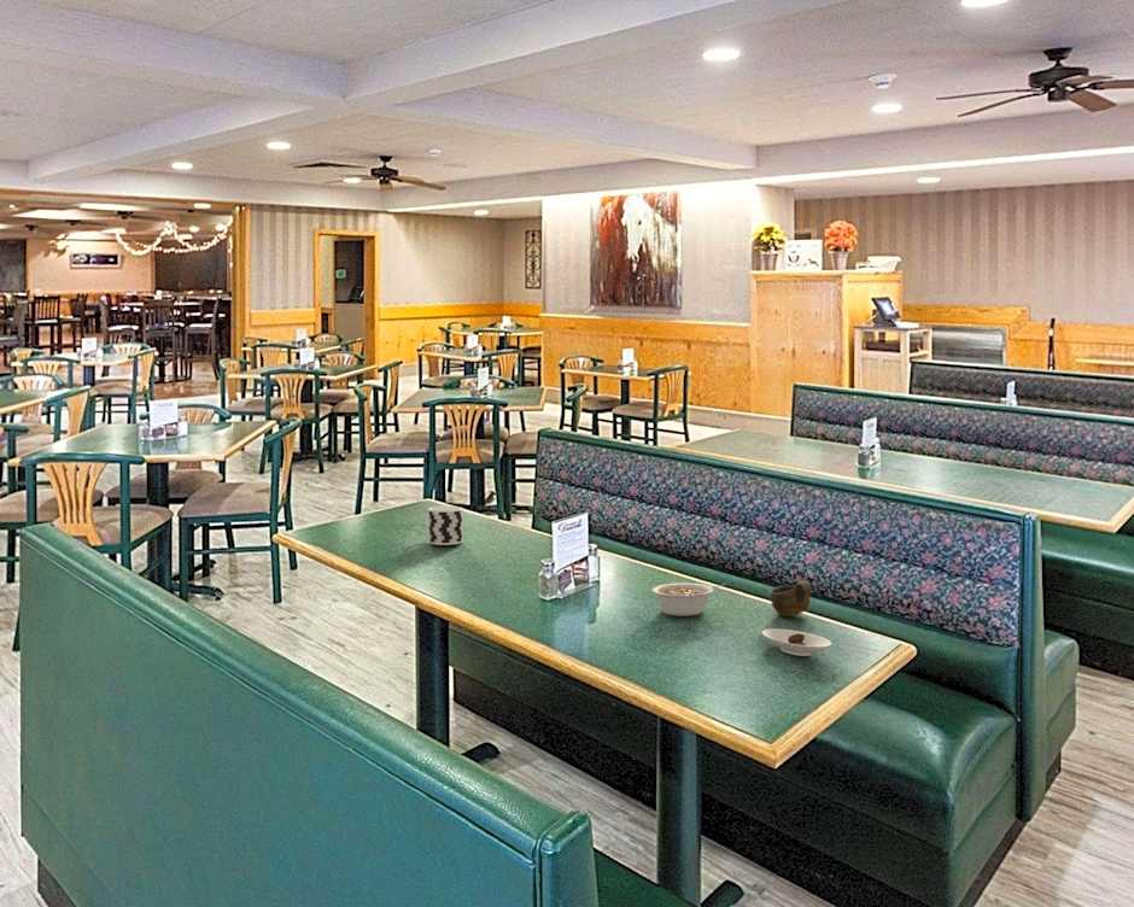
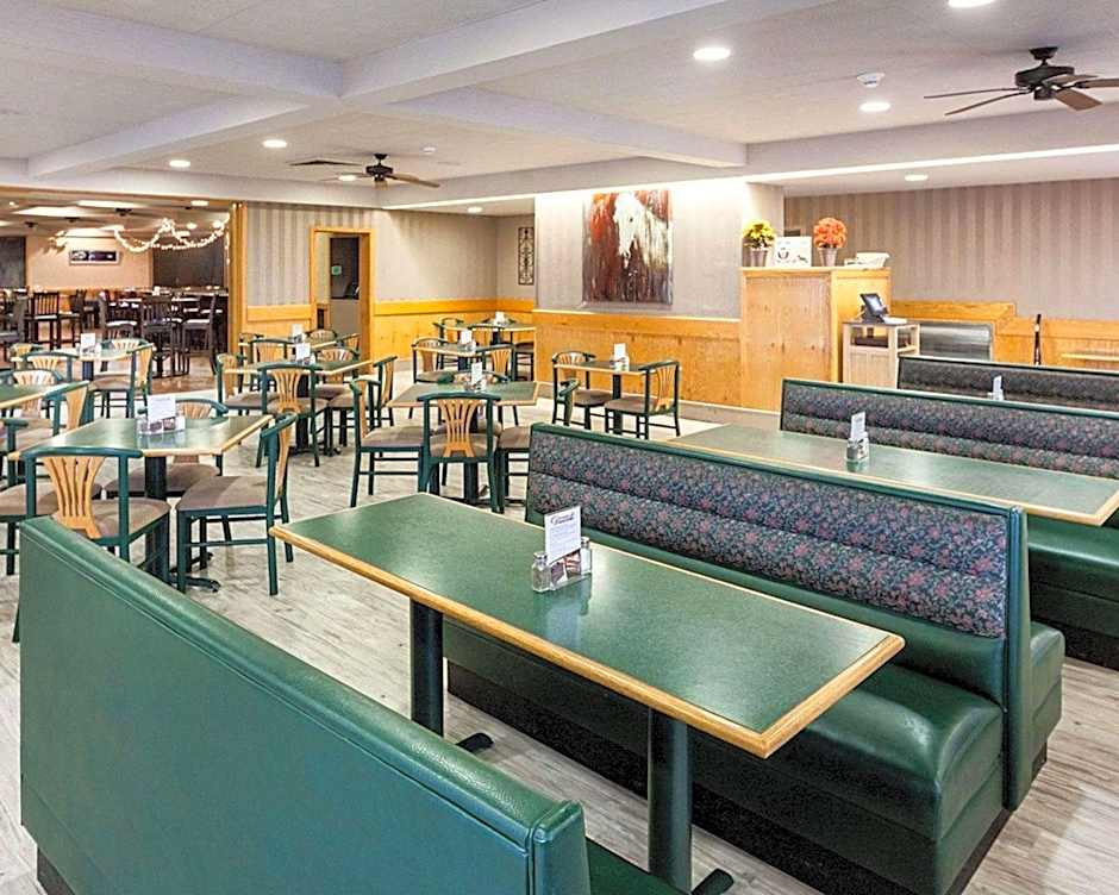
- legume [651,583,727,618]
- cup [425,505,464,546]
- saucer [761,627,832,657]
- cup [768,580,813,618]
